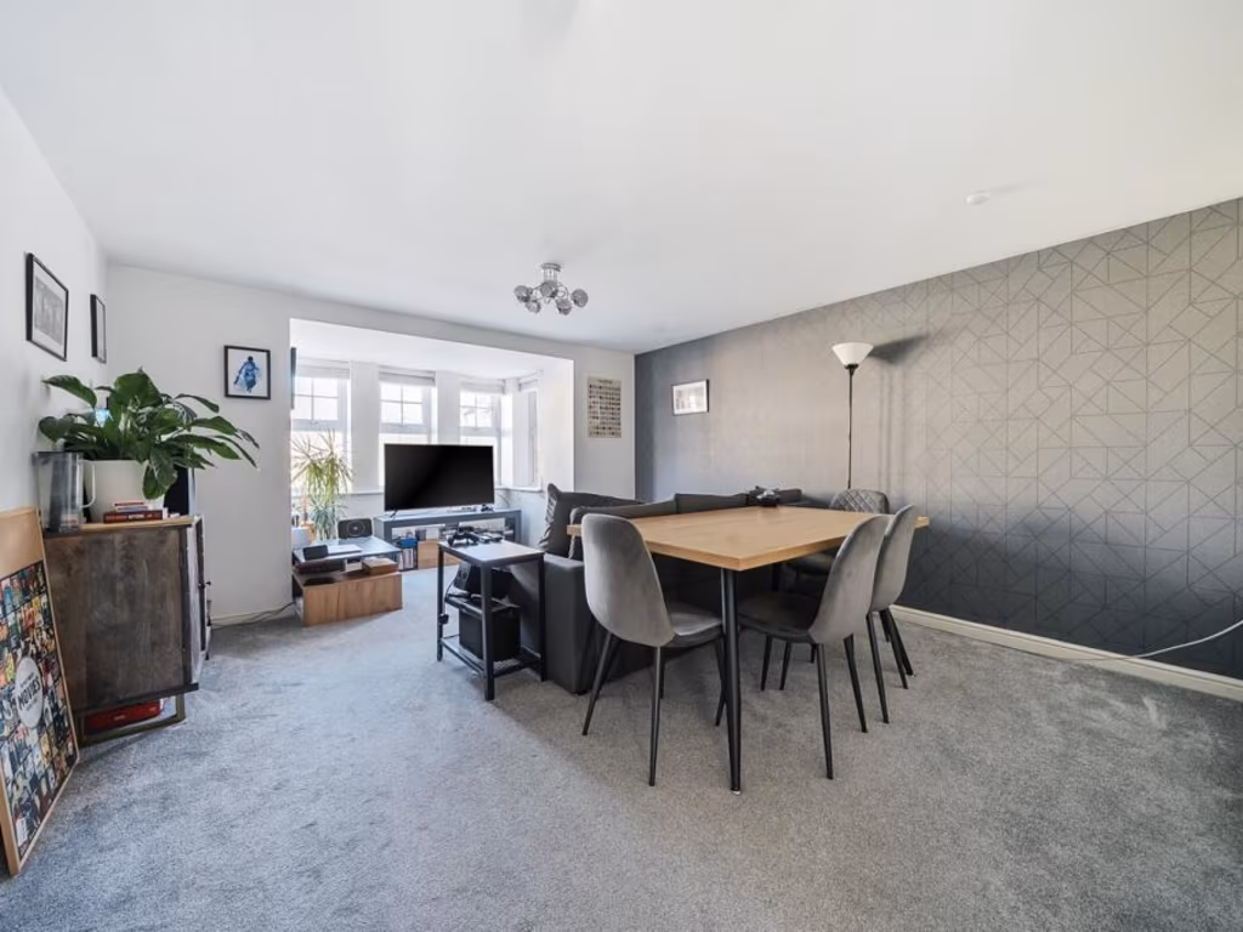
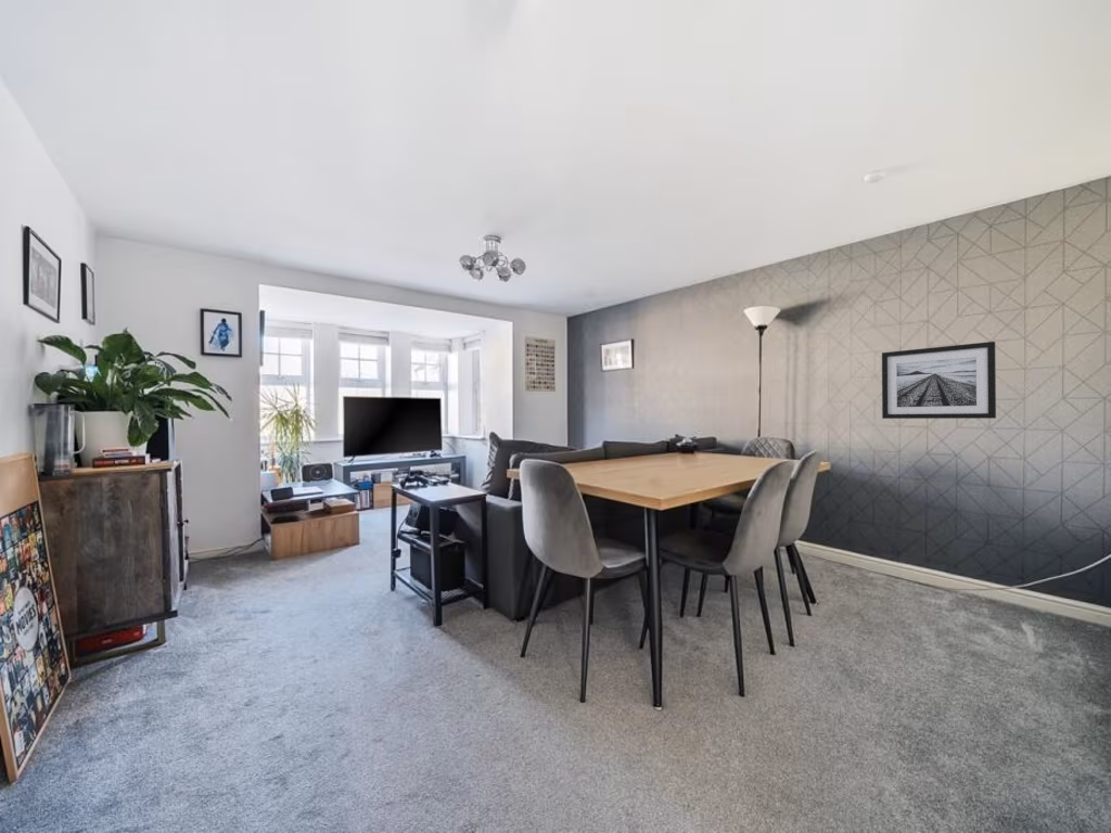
+ wall art [881,341,997,420]
